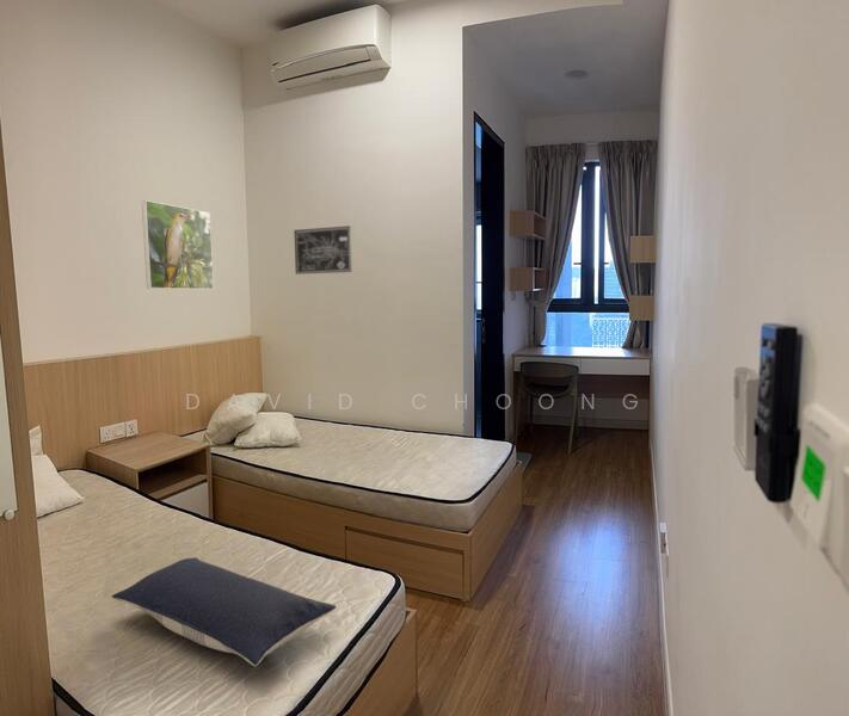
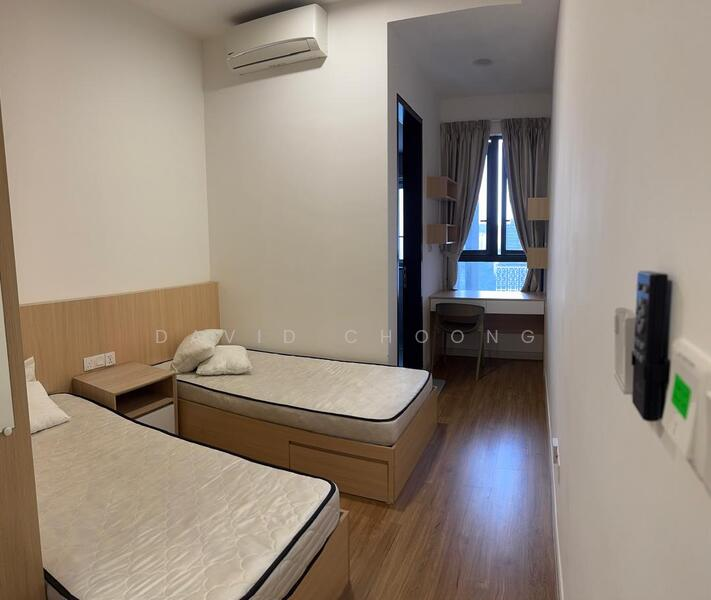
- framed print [141,199,215,291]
- wall art [293,224,353,276]
- pillow [110,556,337,667]
